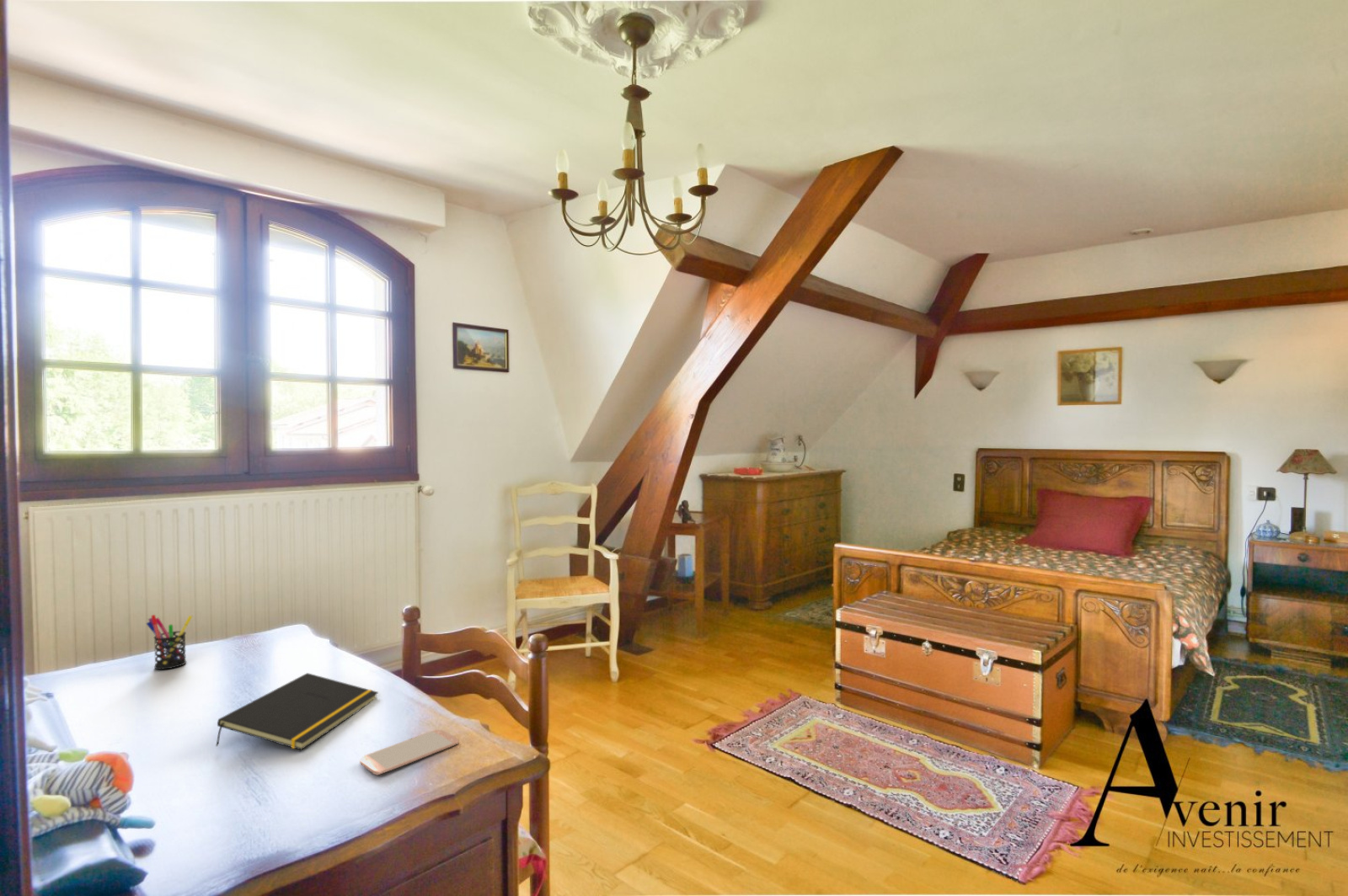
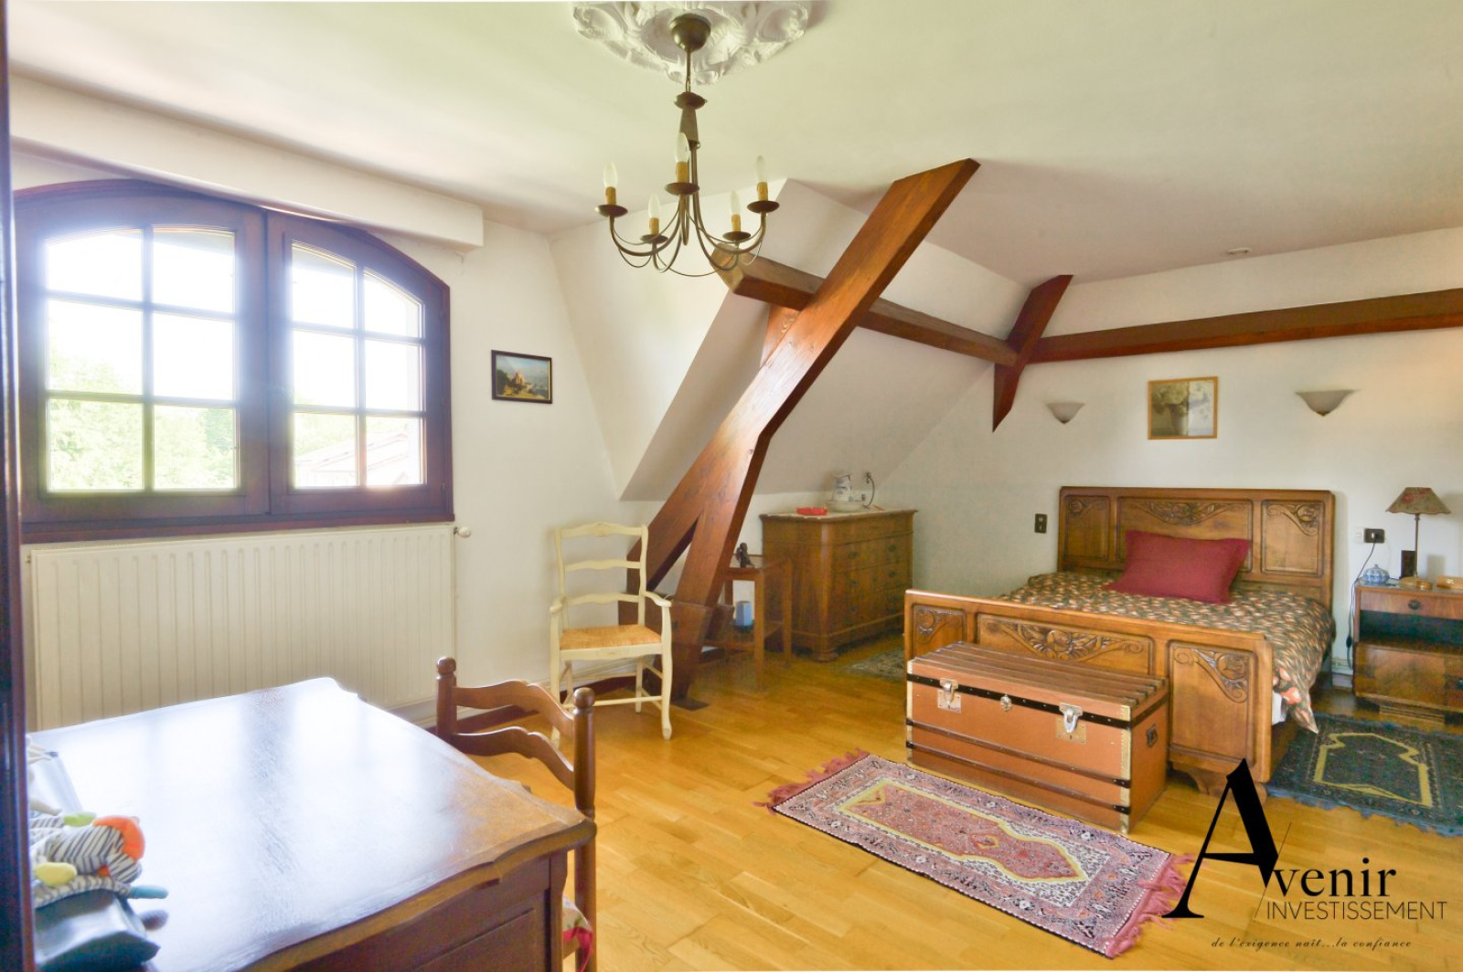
- notepad [215,672,379,751]
- pen holder [146,614,193,670]
- smartphone [359,728,459,776]
